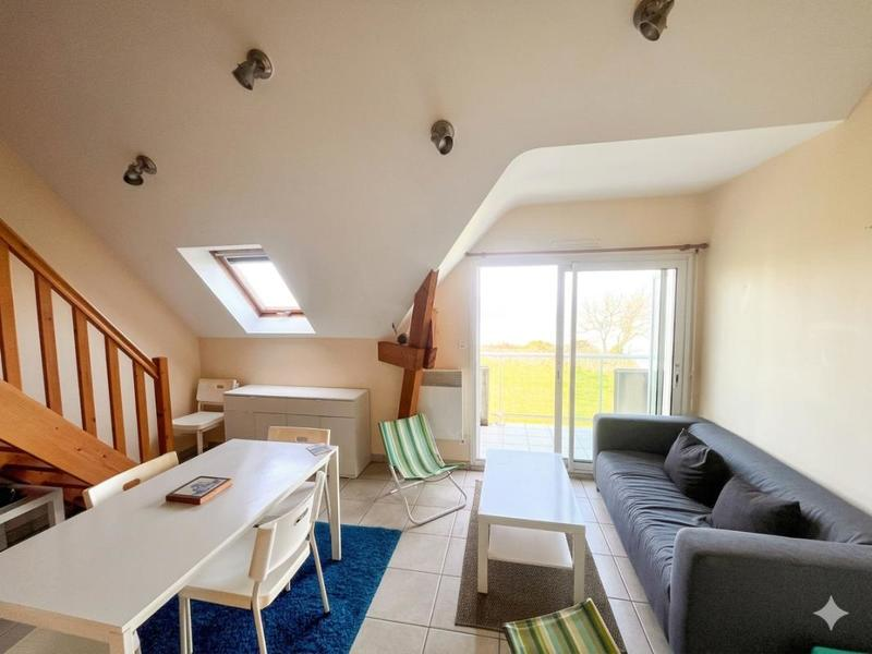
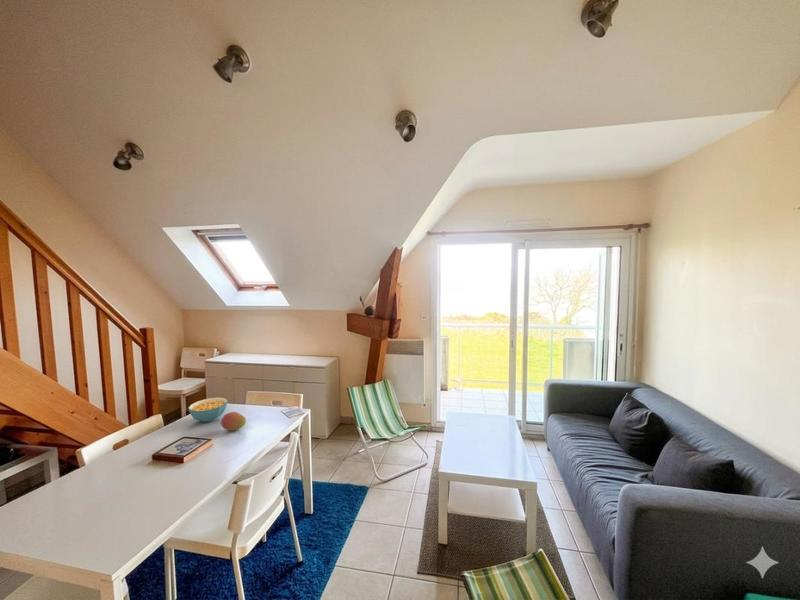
+ fruit [220,411,247,432]
+ cereal bowl [187,396,229,423]
